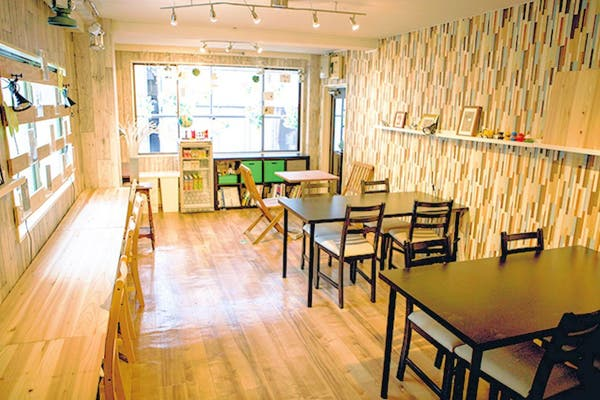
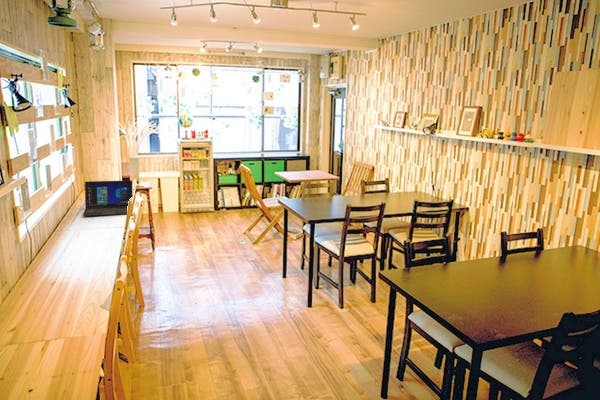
+ laptop [82,180,134,217]
